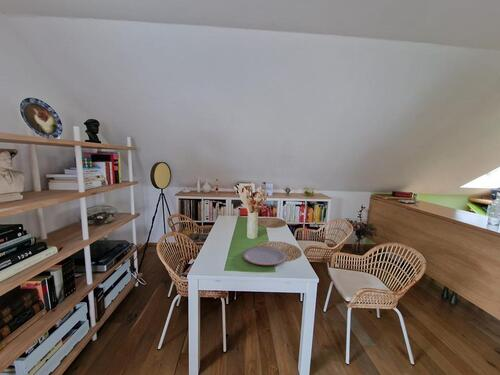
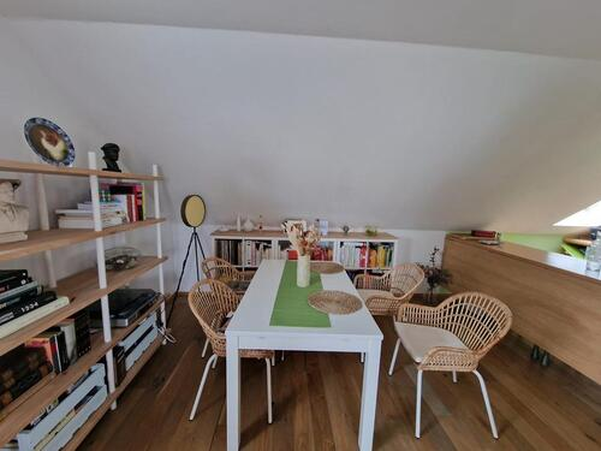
- plate [241,245,288,266]
